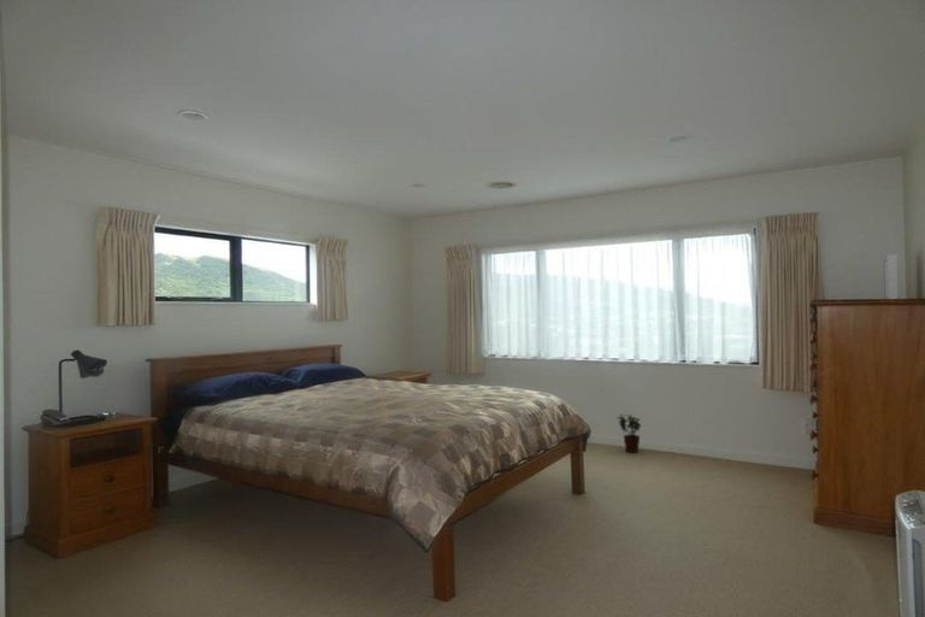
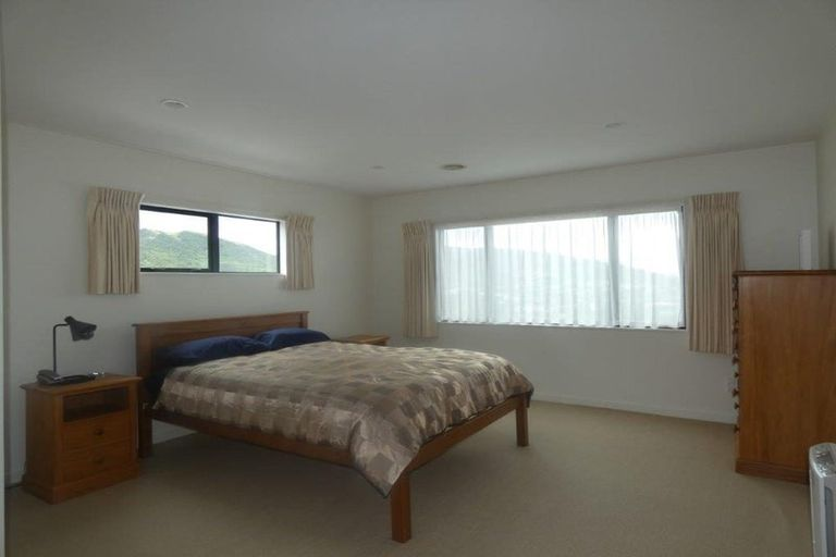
- potted plant [615,413,642,454]
